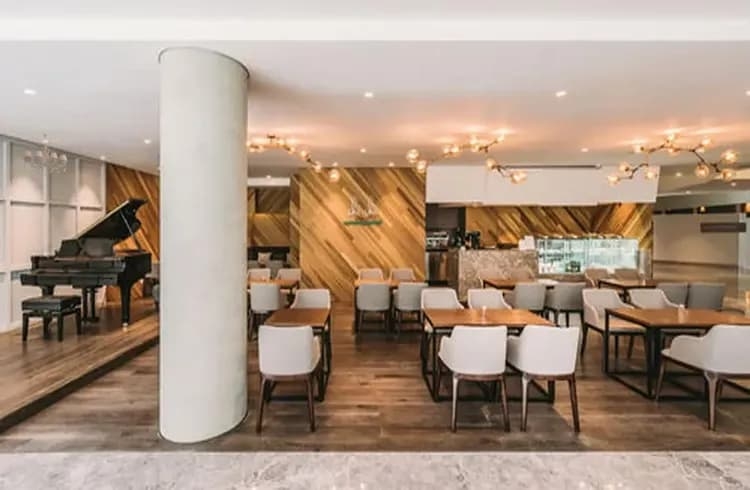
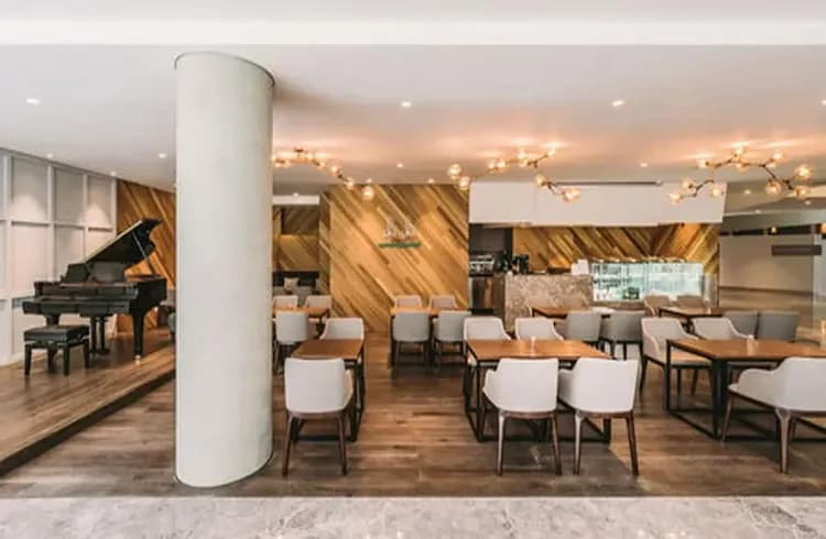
- chandelier [22,133,68,177]
